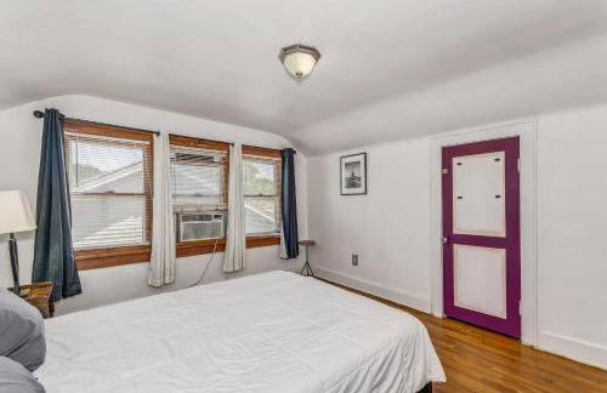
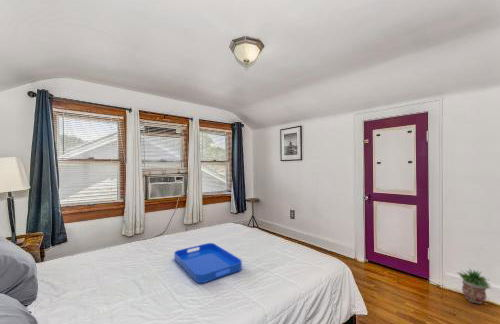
+ potted plant [457,267,493,305]
+ serving tray [173,242,243,284]
